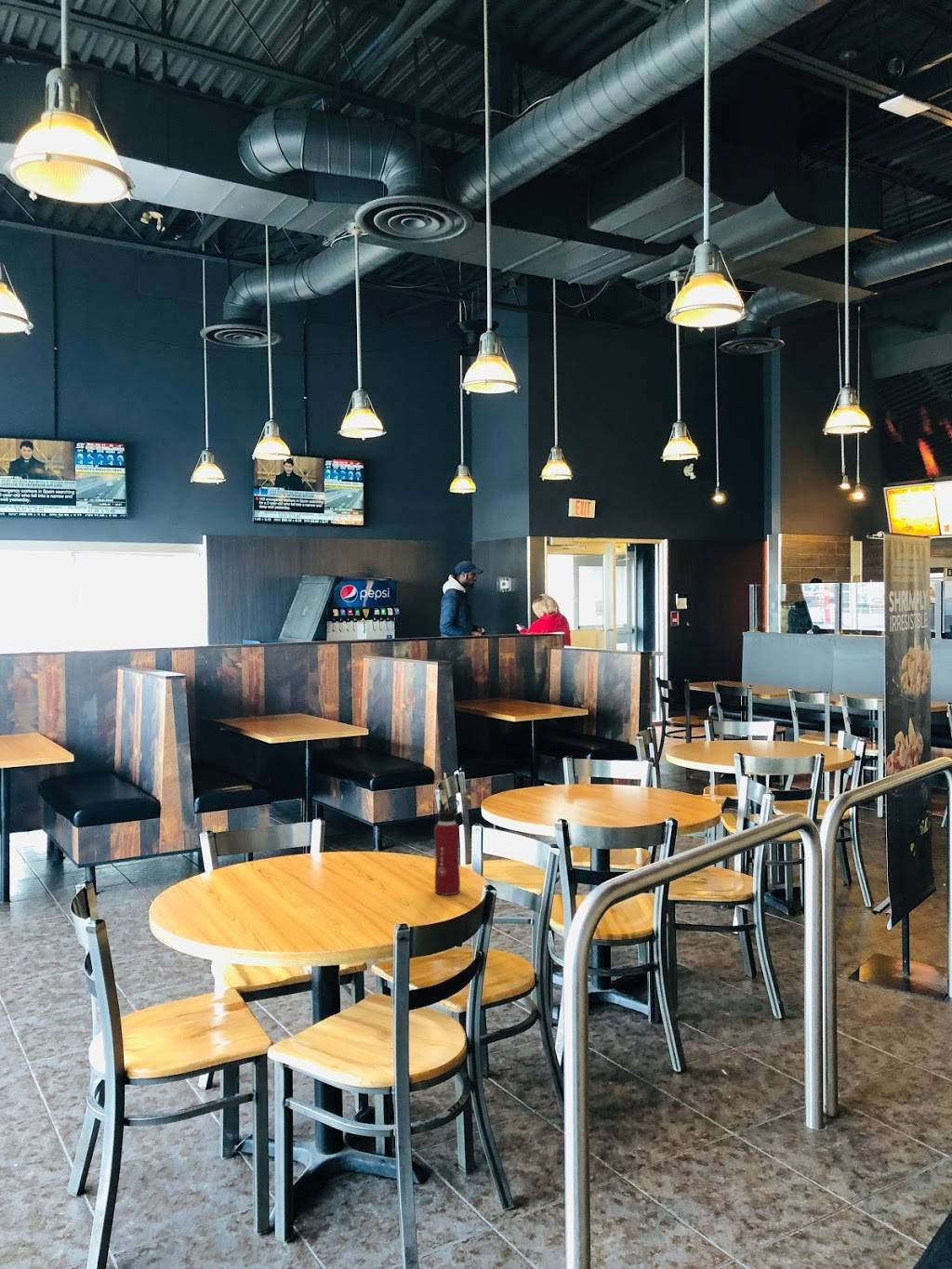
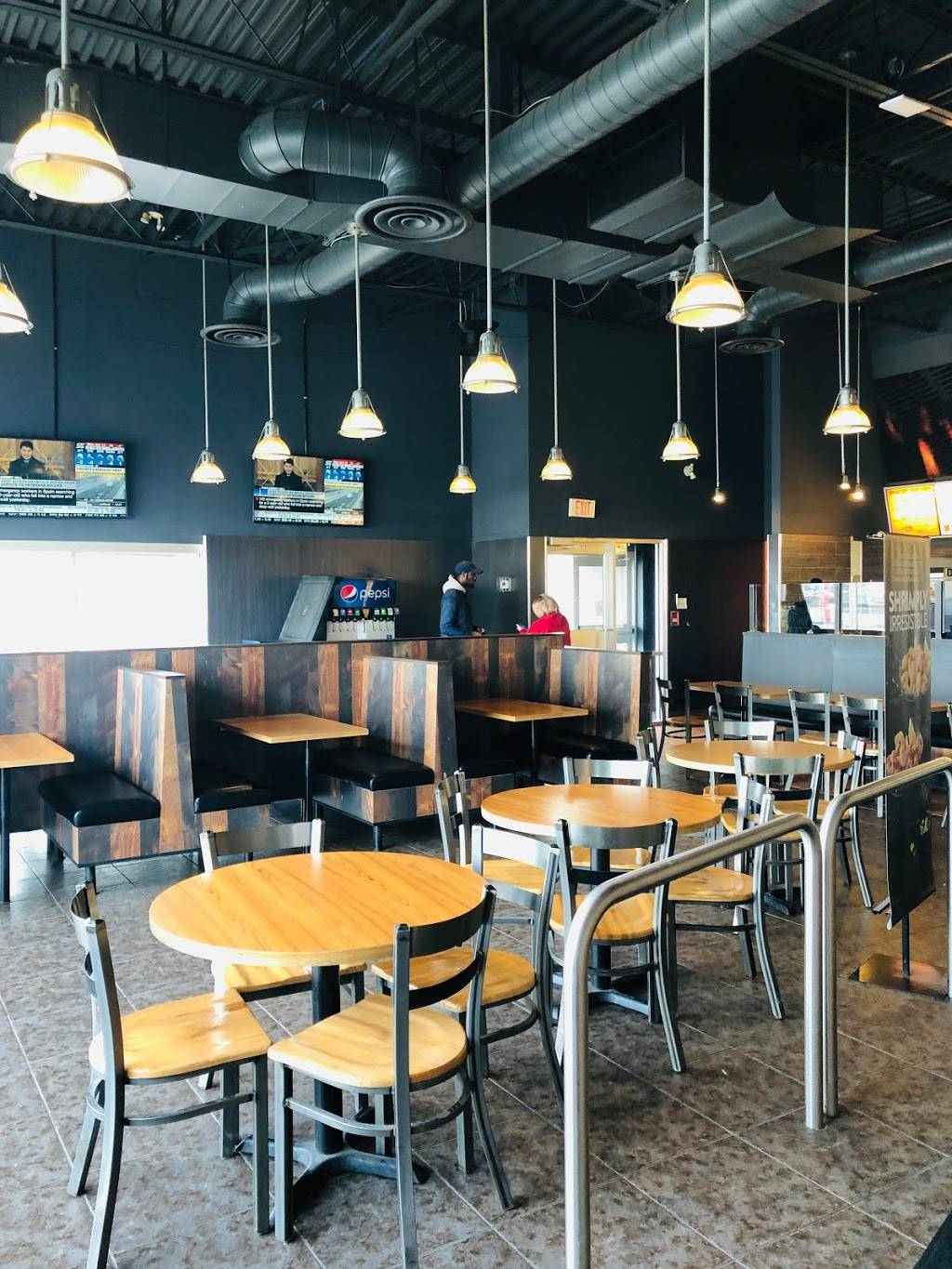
- water bottle [433,799,461,896]
